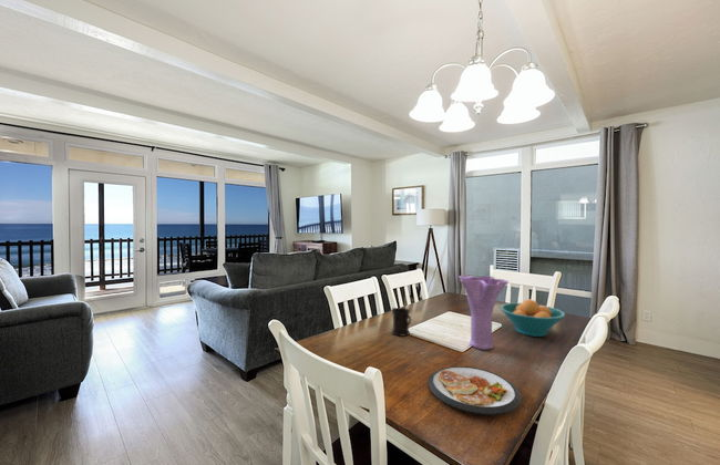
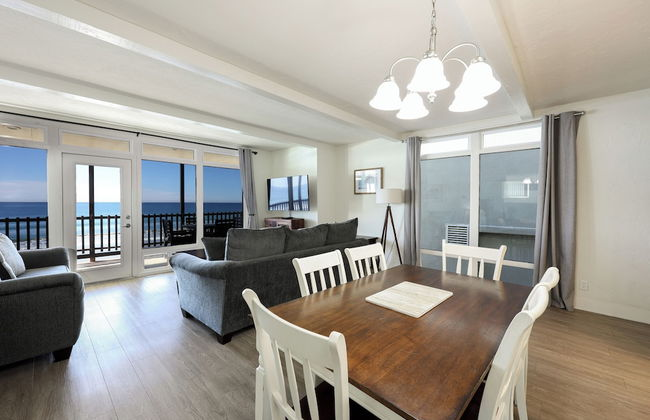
- vase [457,275,510,351]
- mug [391,307,412,337]
- dish [428,365,523,416]
- fruit bowl [498,298,566,338]
